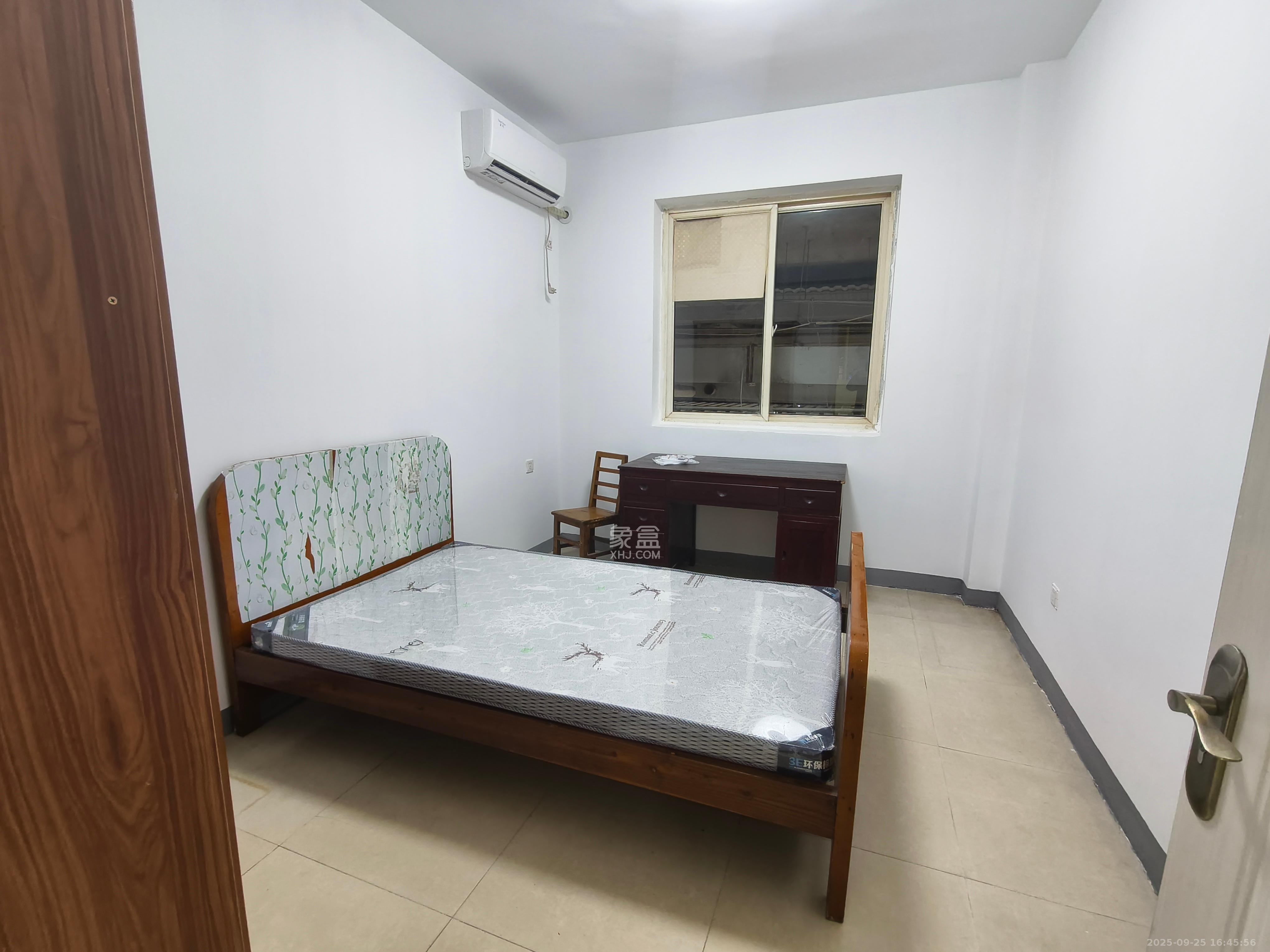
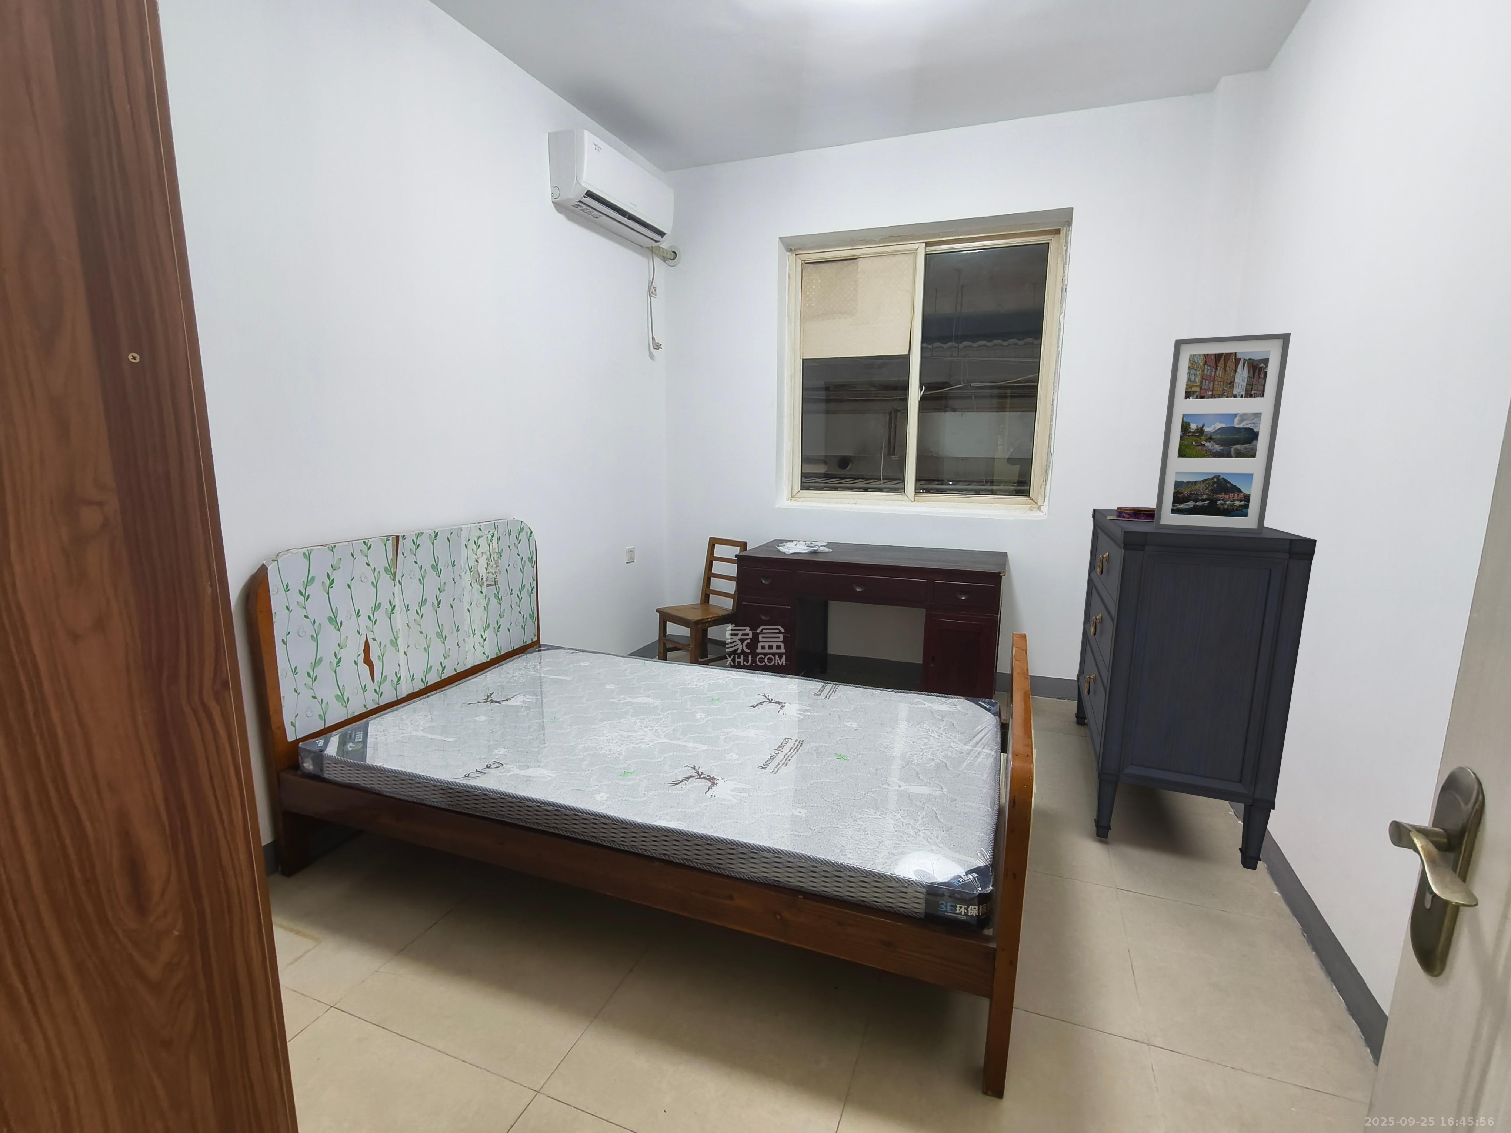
+ photo frame [1154,332,1291,533]
+ jewelry box [1106,506,1155,521]
+ dresser [1074,508,1317,871]
